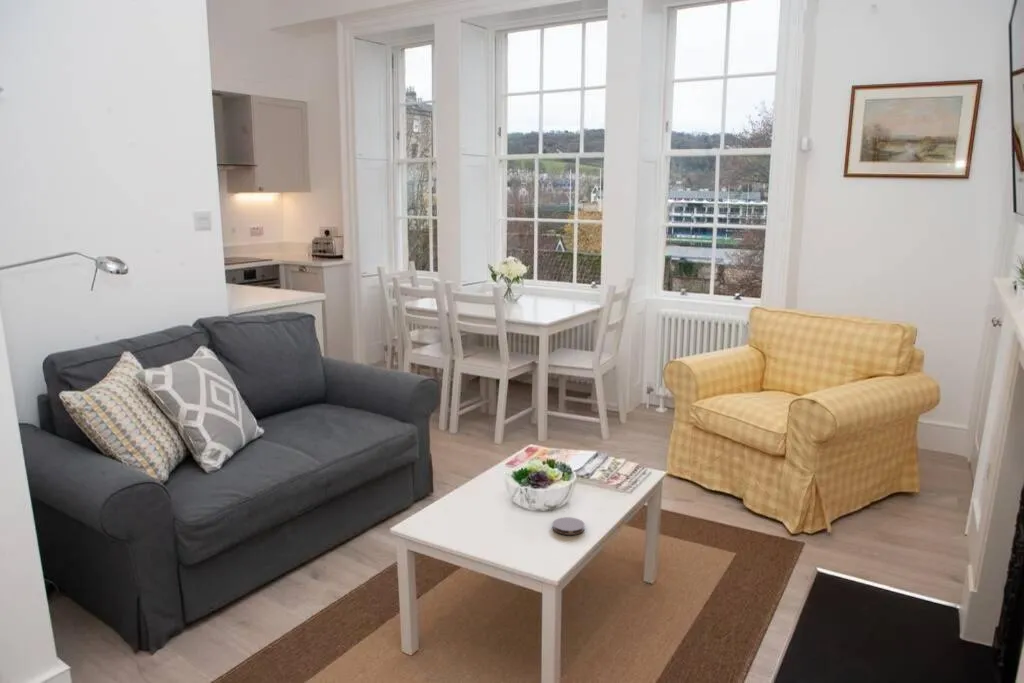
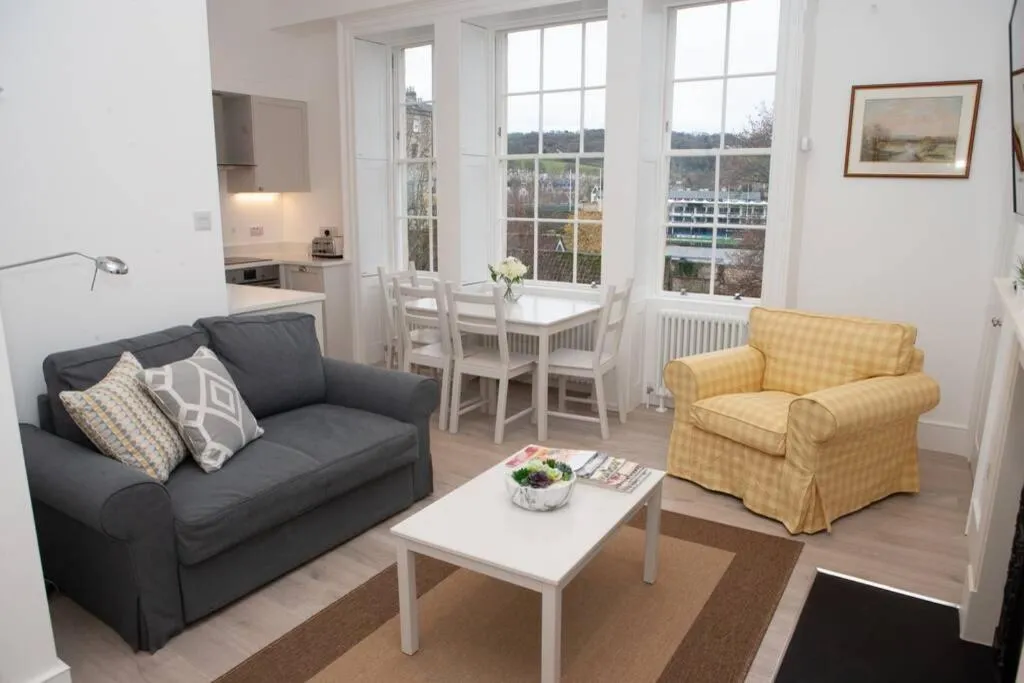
- coaster [552,516,586,536]
